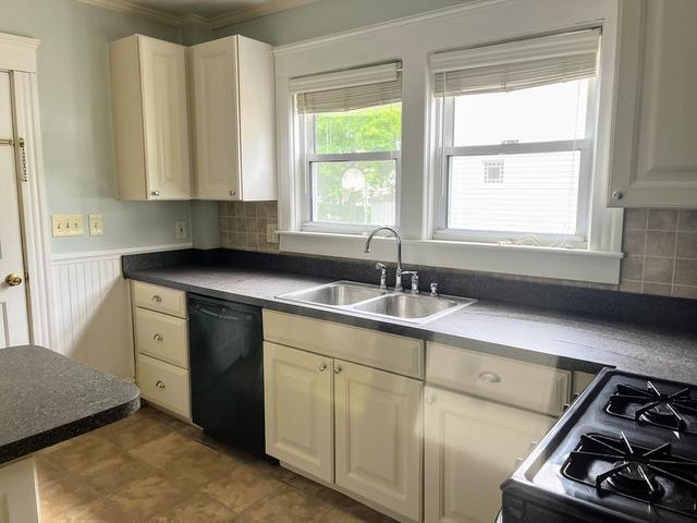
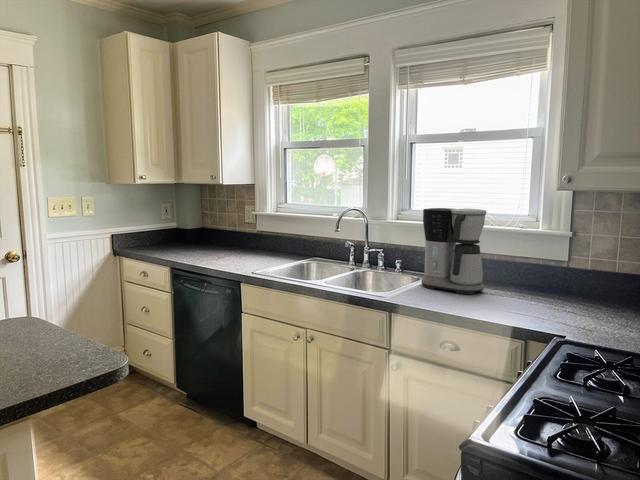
+ coffee maker [420,207,487,295]
